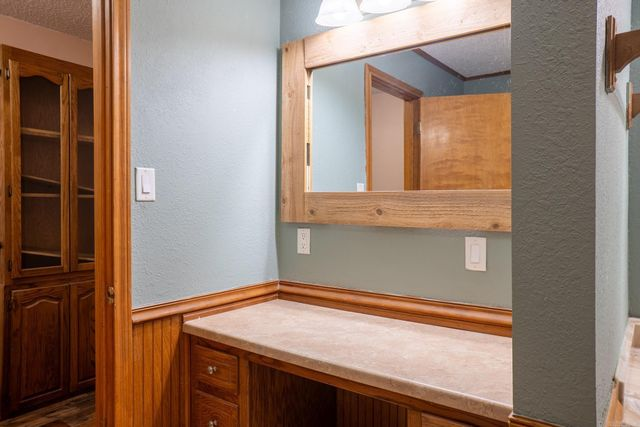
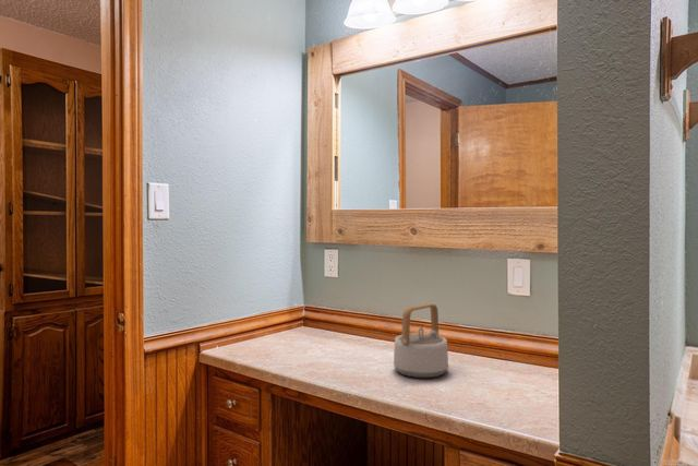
+ teapot [393,302,449,379]
